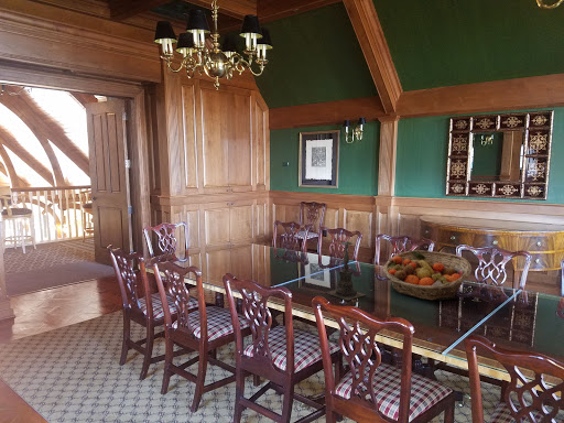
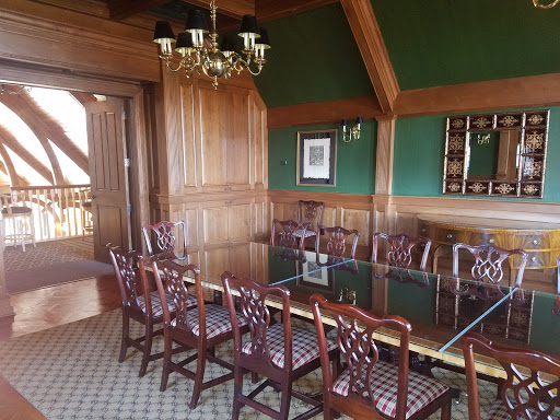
- fruit basket [382,249,473,302]
- candle holder [324,238,367,301]
